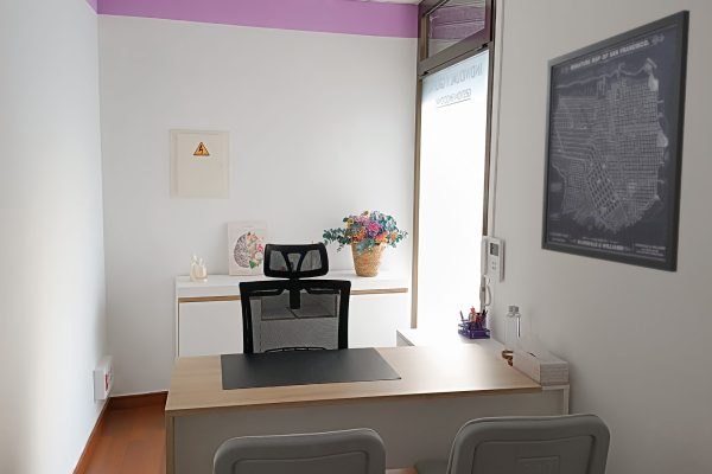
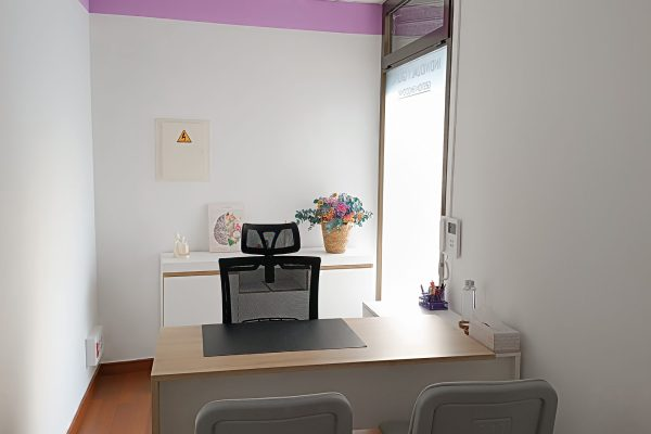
- wall art [540,8,691,274]
